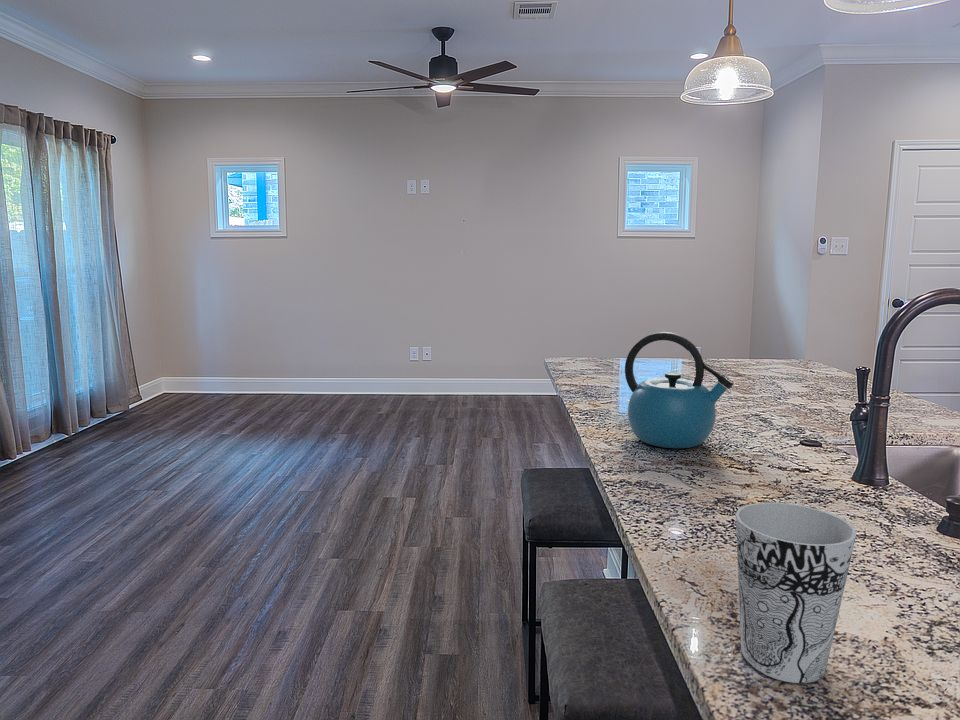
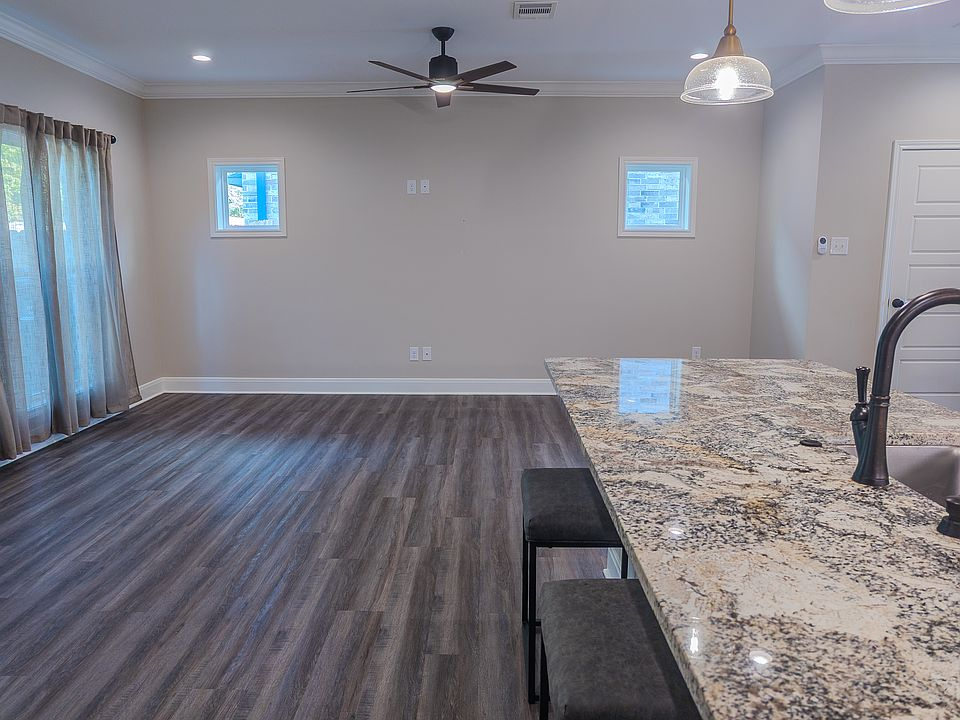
- cup [735,501,857,684]
- kettle [624,331,735,449]
